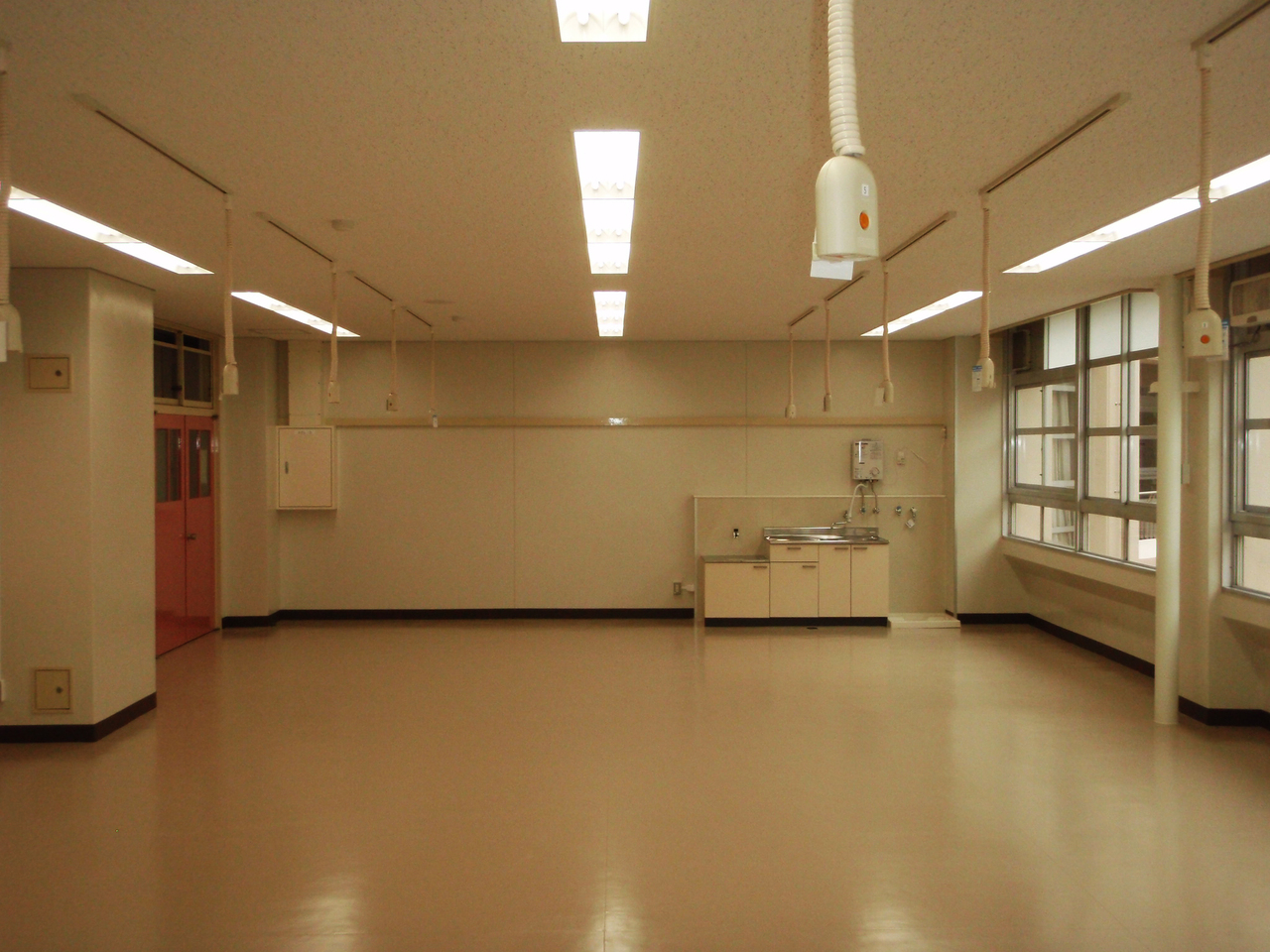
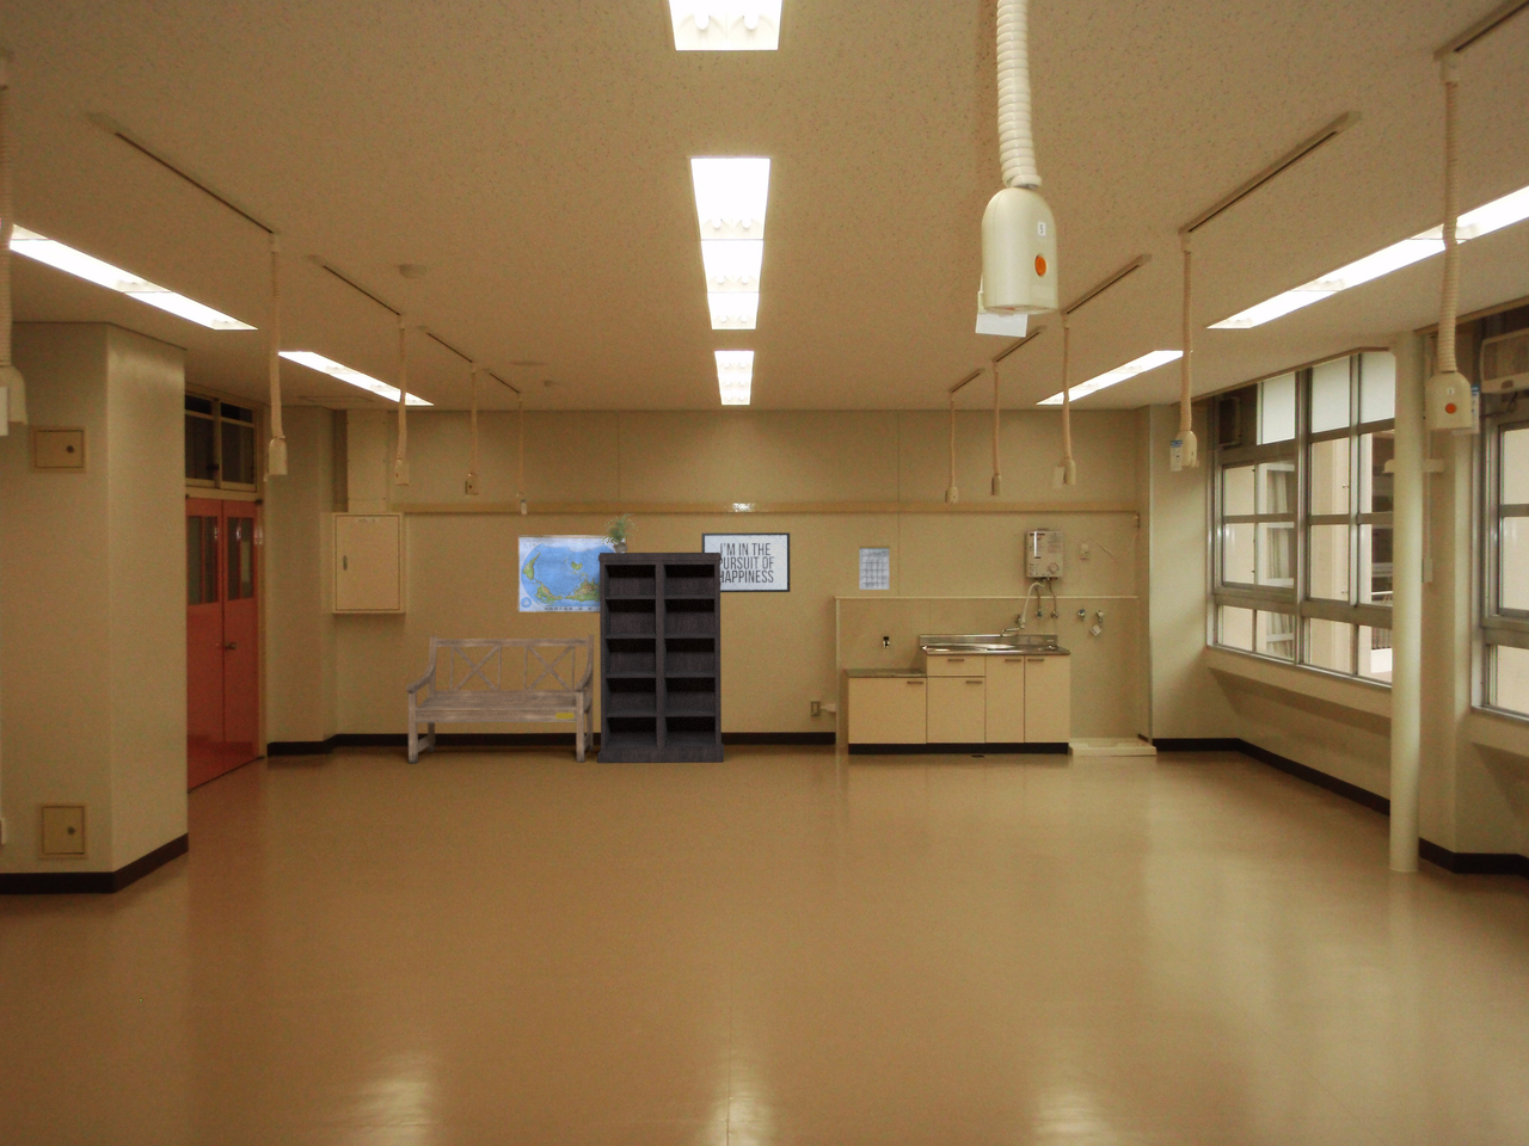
+ world map [516,534,628,615]
+ mirror [699,531,791,593]
+ bench [405,634,595,766]
+ calendar [857,536,891,591]
+ bookshelf [596,551,725,764]
+ potted plant [603,512,638,553]
